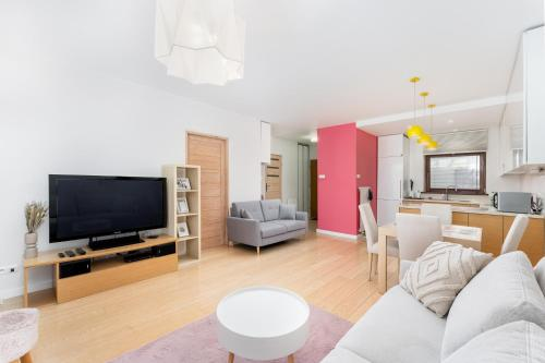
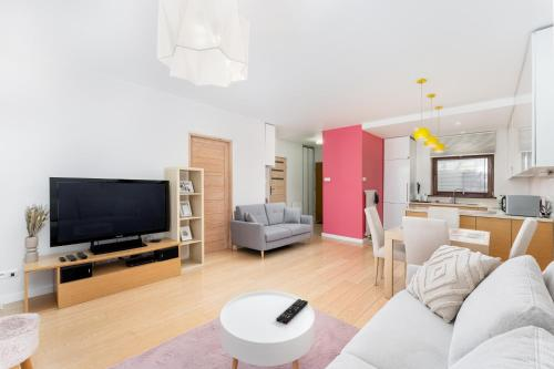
+ remote control [275,298,309,326]
